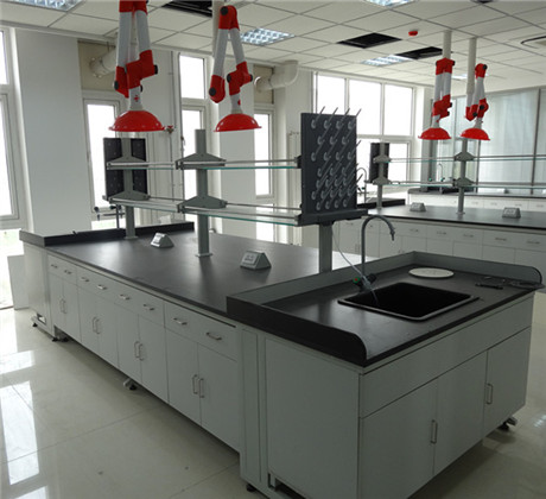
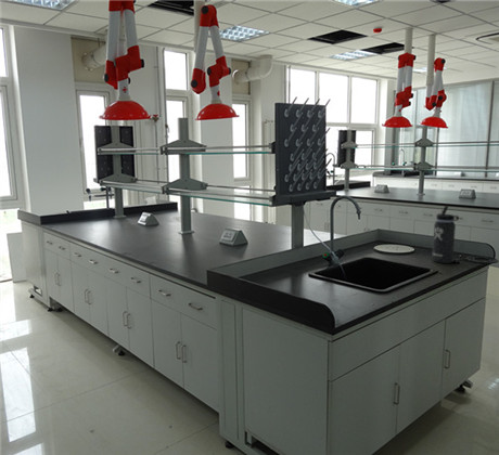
+ thermos bottle [431,205,460,264]
